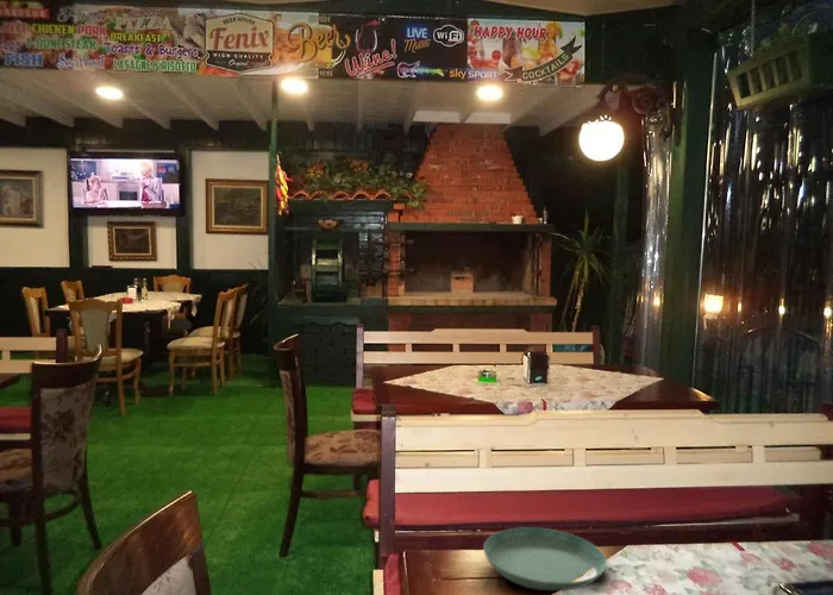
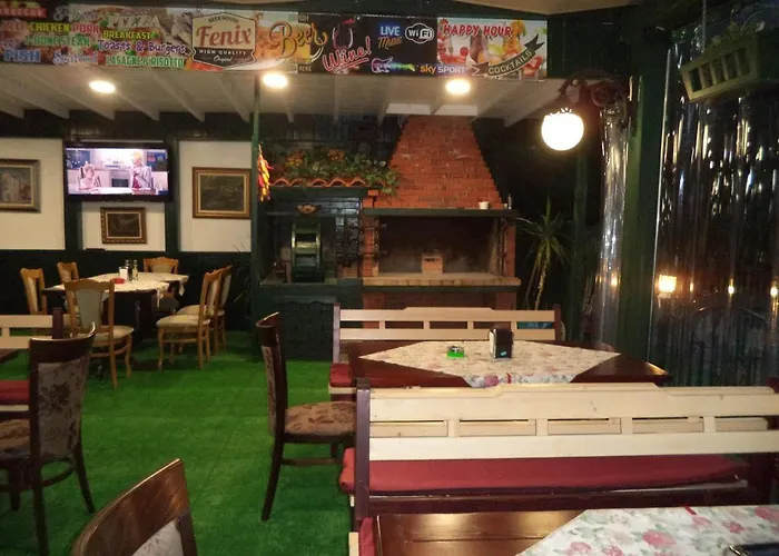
- saucer [482,526,608,591]
